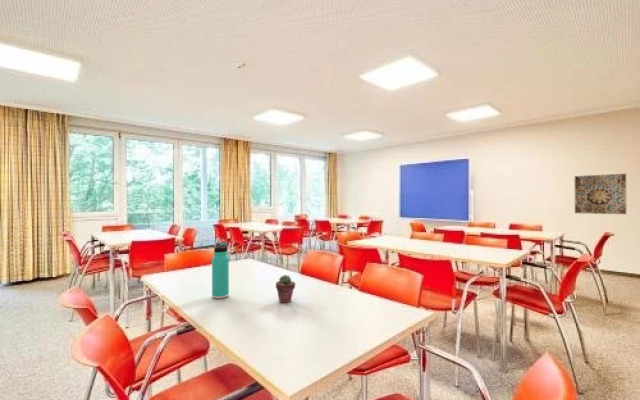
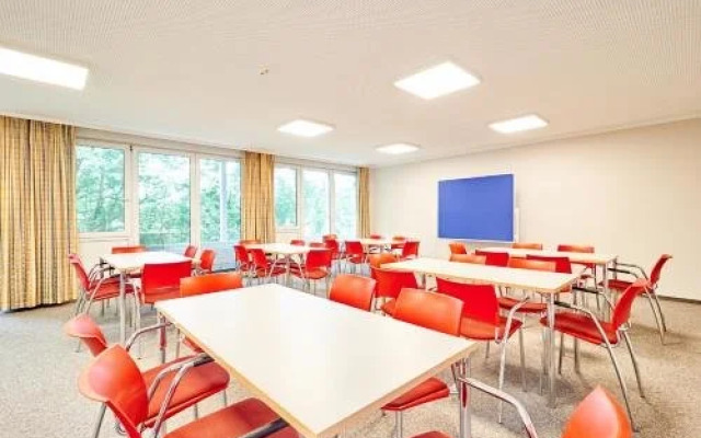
- wall art [574,173,627,215]
- thermos bottle [211,241,230,300]
- potted succulent [275,274,296,304]
